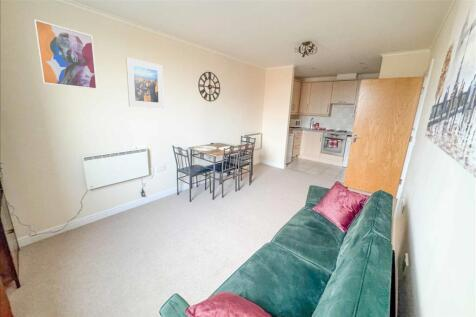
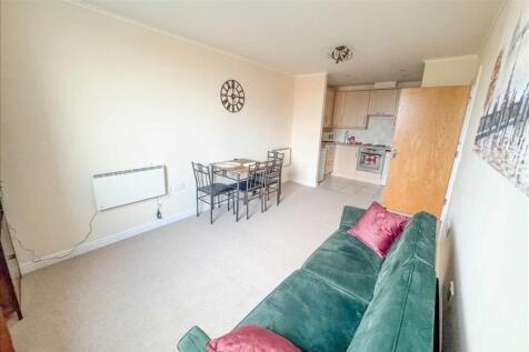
- wall art [33,18,98,90]
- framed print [125,56,165,110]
